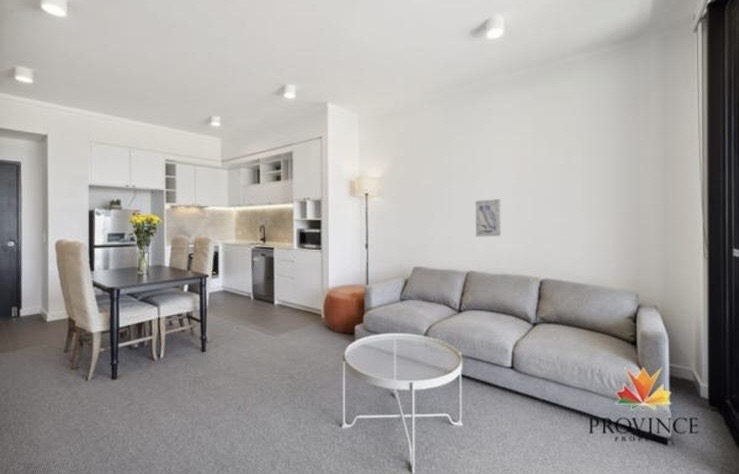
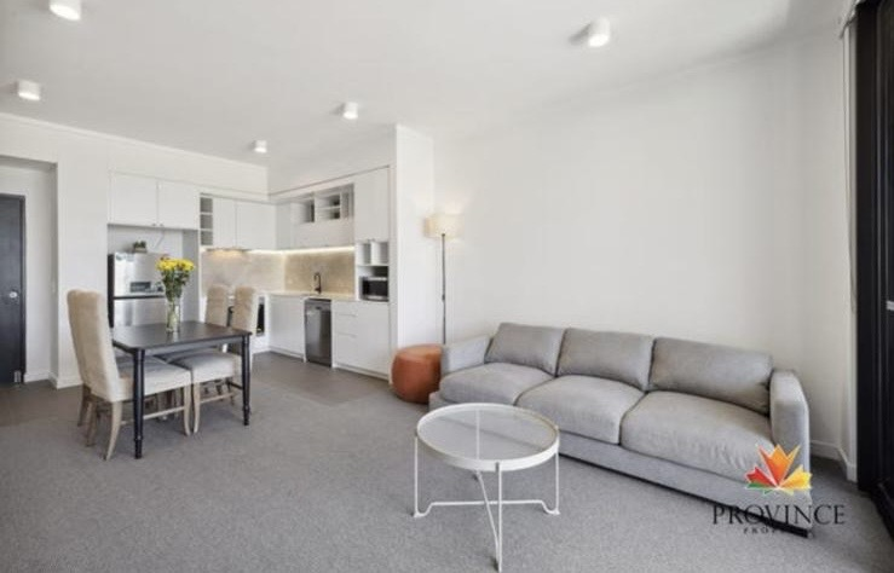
- wall art [475,198,502,238]
